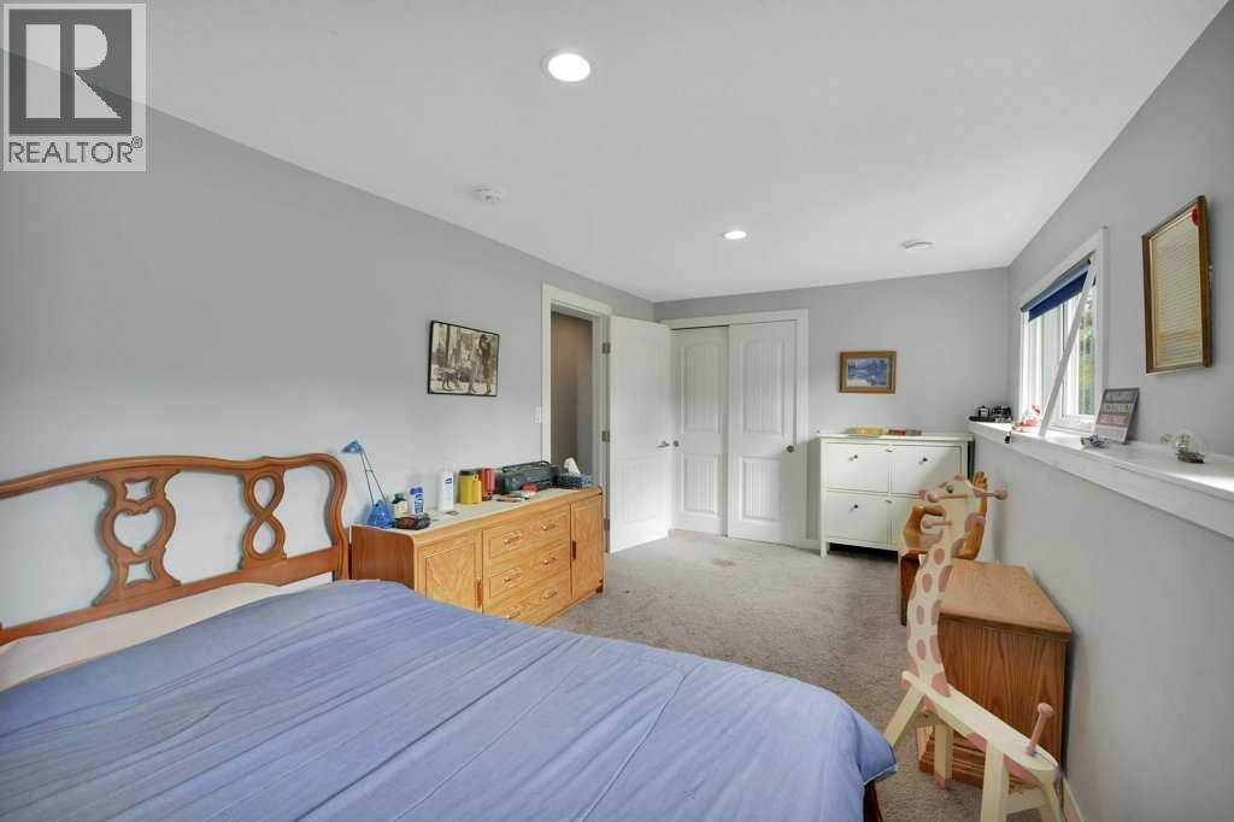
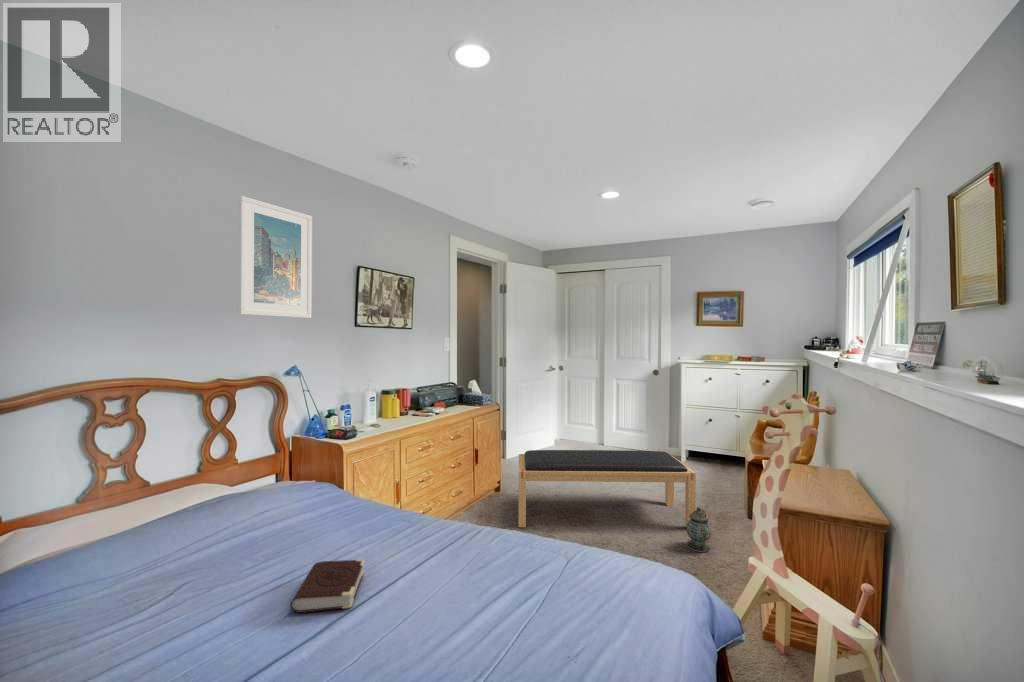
+ bench [517,449,697,528]
+ lantern [685,506,712,553]
+ book [289,559,366,614]
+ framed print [238,195,313,319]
